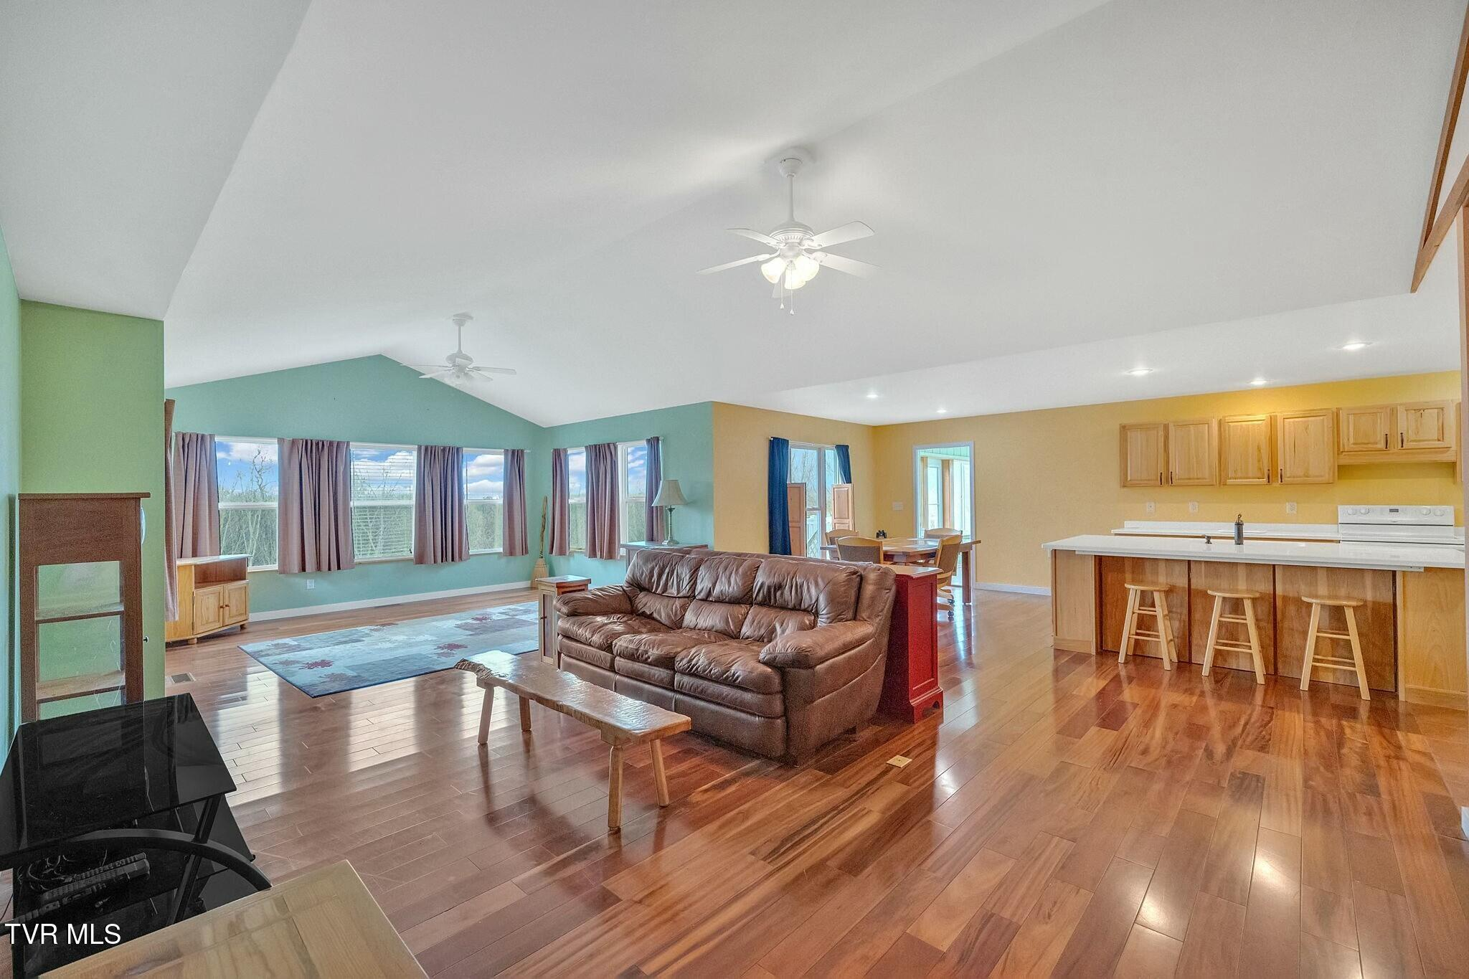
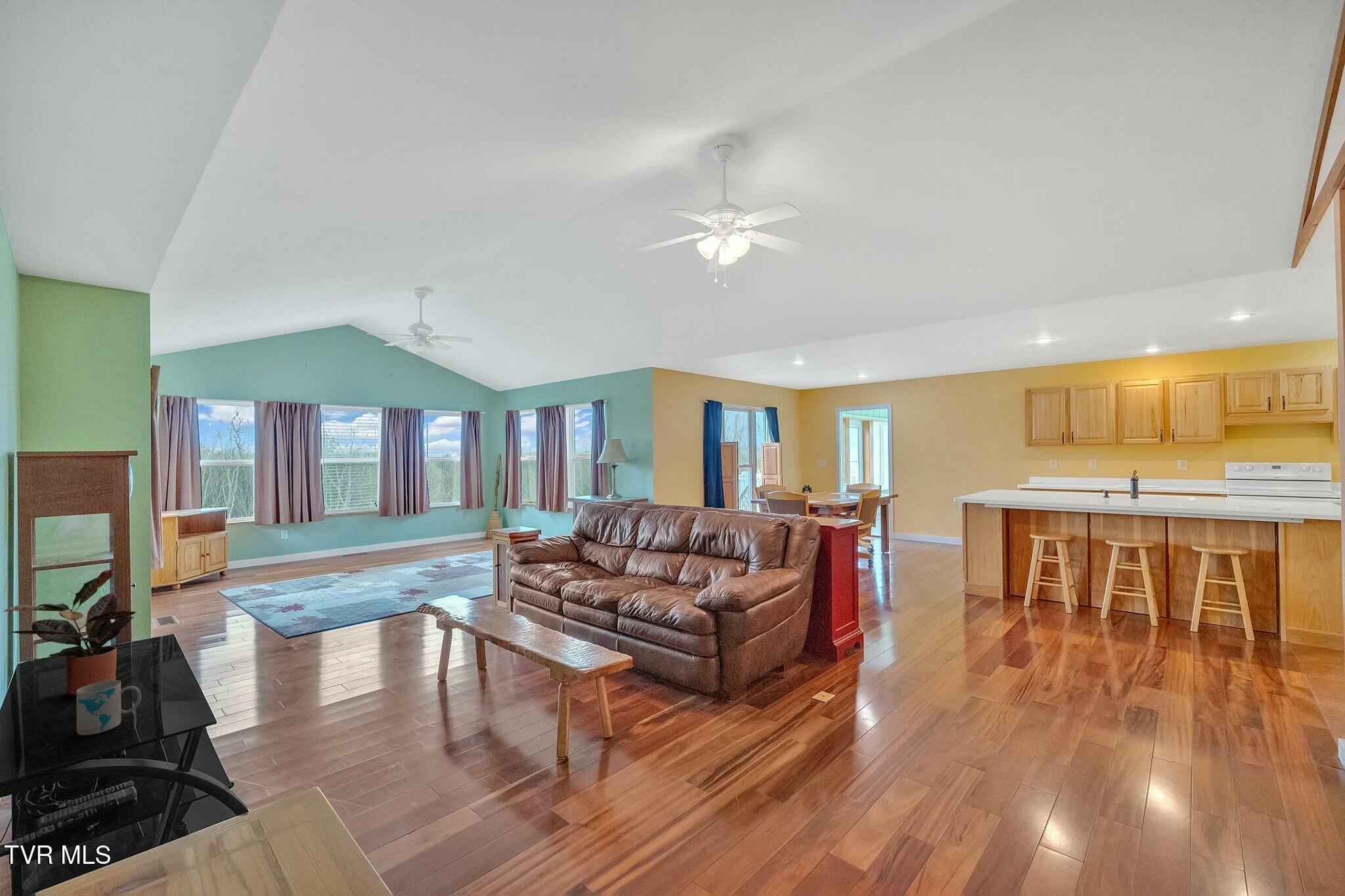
+ mug [76,679,142,736]
+ potted plant [3,567,137,696]
